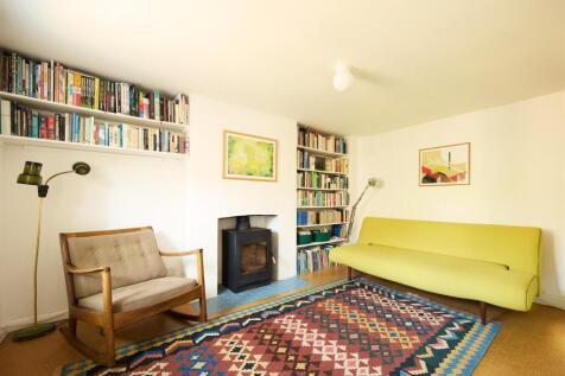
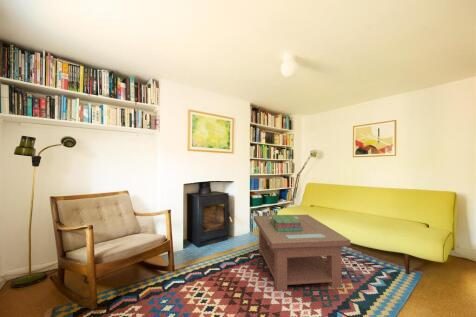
+ coffee table [253,214,351,292]
+ stack of books [270,214,302,232]
